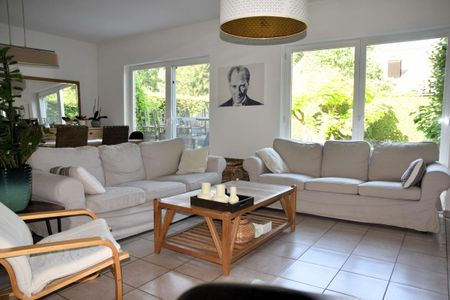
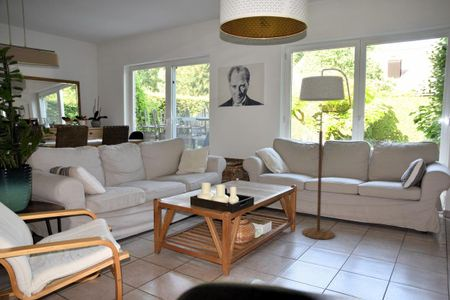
+ floor lamp [298,67,352,240]
